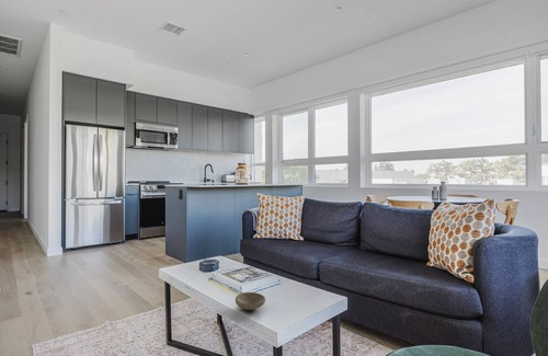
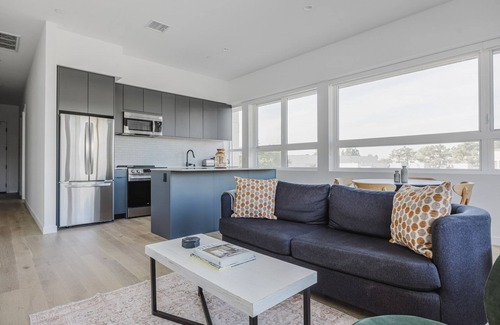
- bowl [235,291,266,311]
